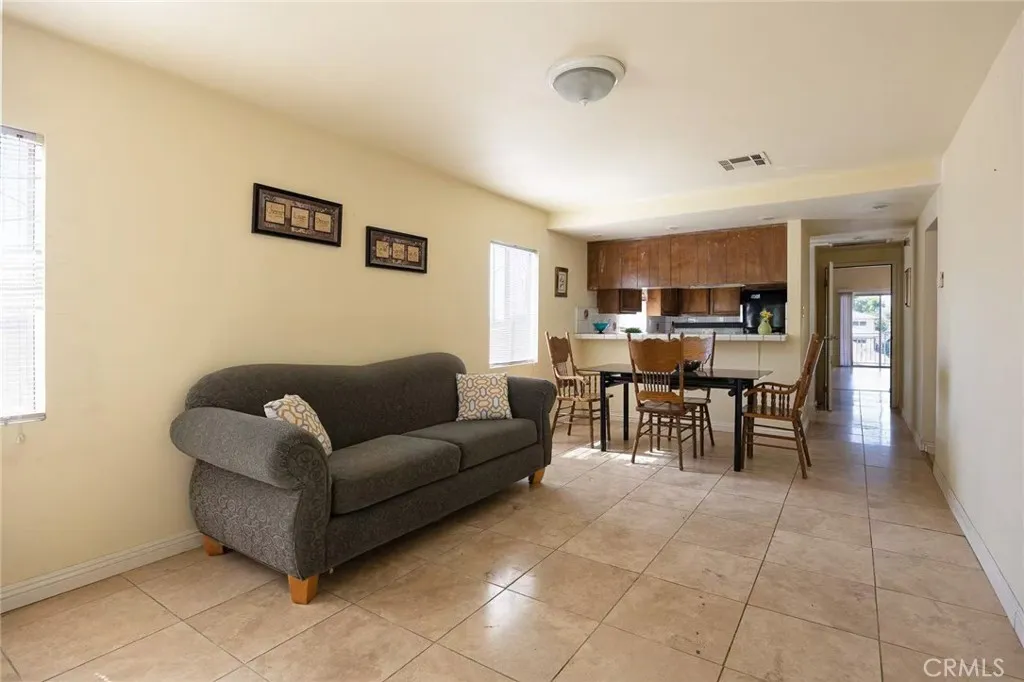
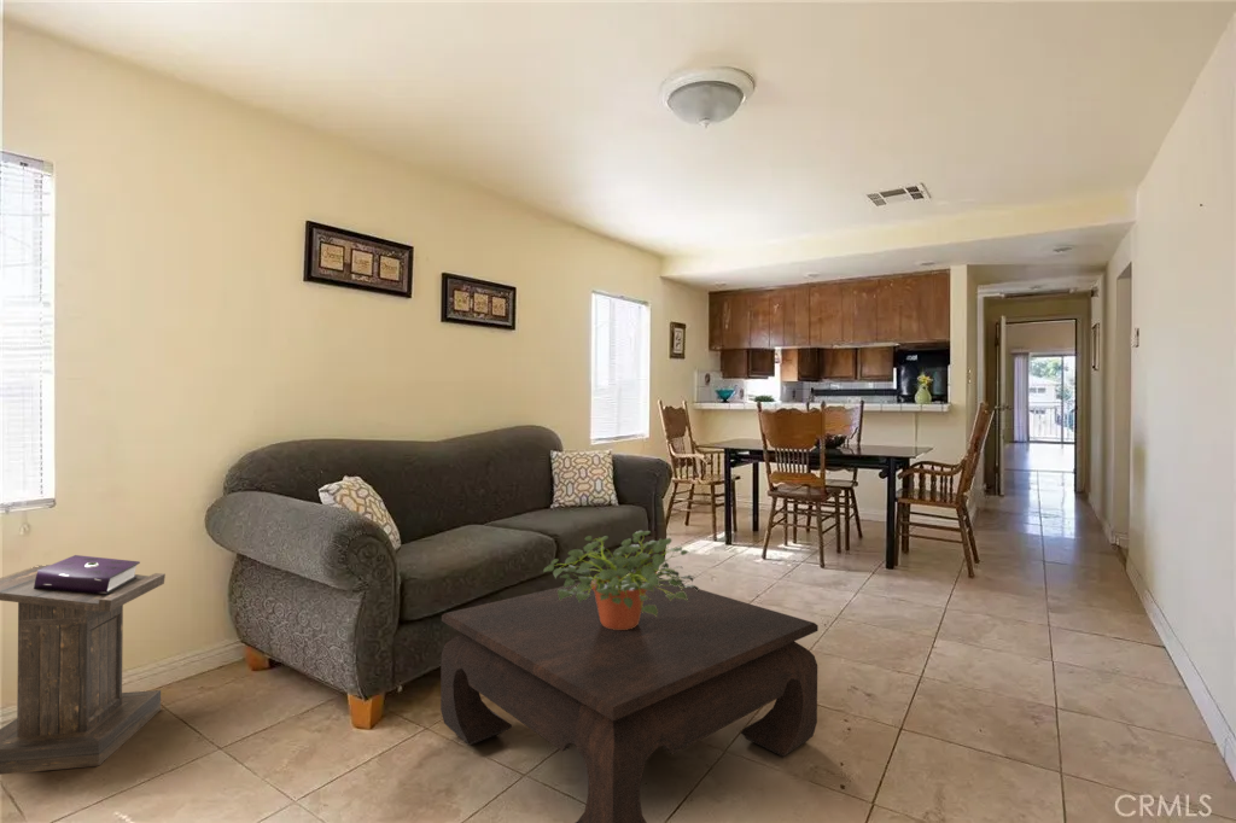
+ coffee table [439,570,820,823]
+ potted plant [542,530,700,630]
+ lectern [0,554,167,776]
